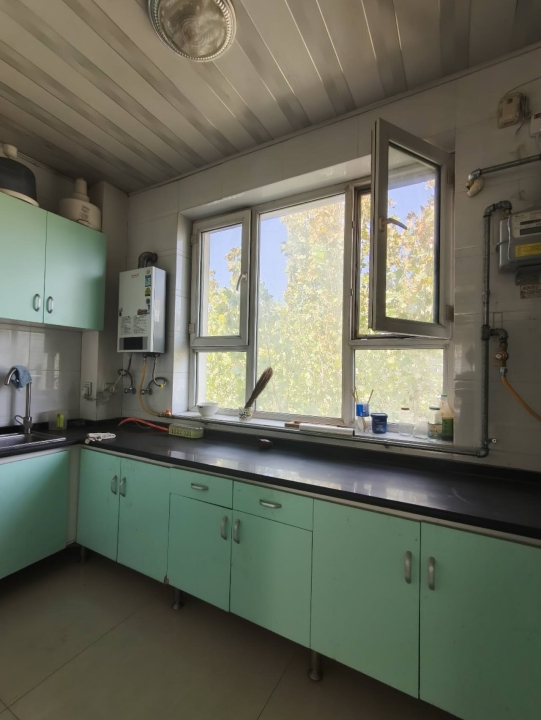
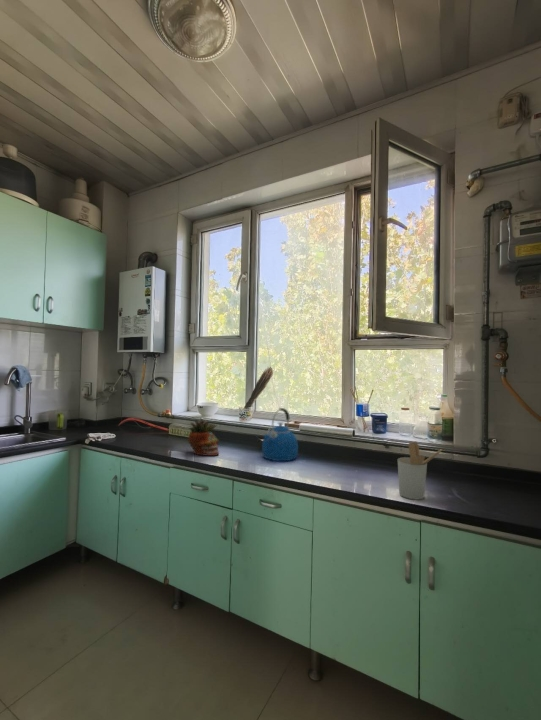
+ succulent planter [187,418,220,457]
+ kettle [261,407,299,462]
+ utensil holder [397,441,444,501]
